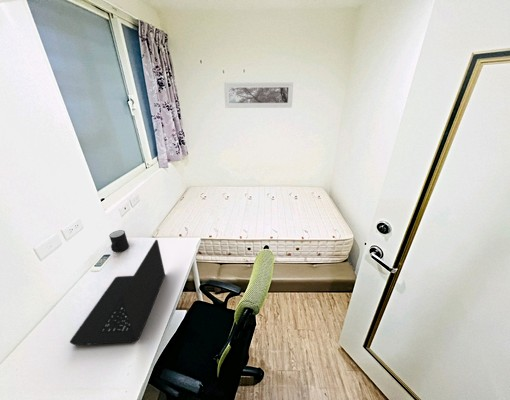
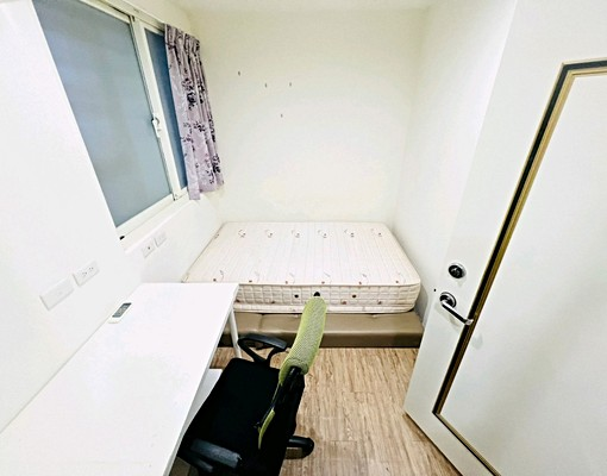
- mug [108,229,130,253]
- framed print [223,81,294,109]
- laptop [69,239,166,347]
